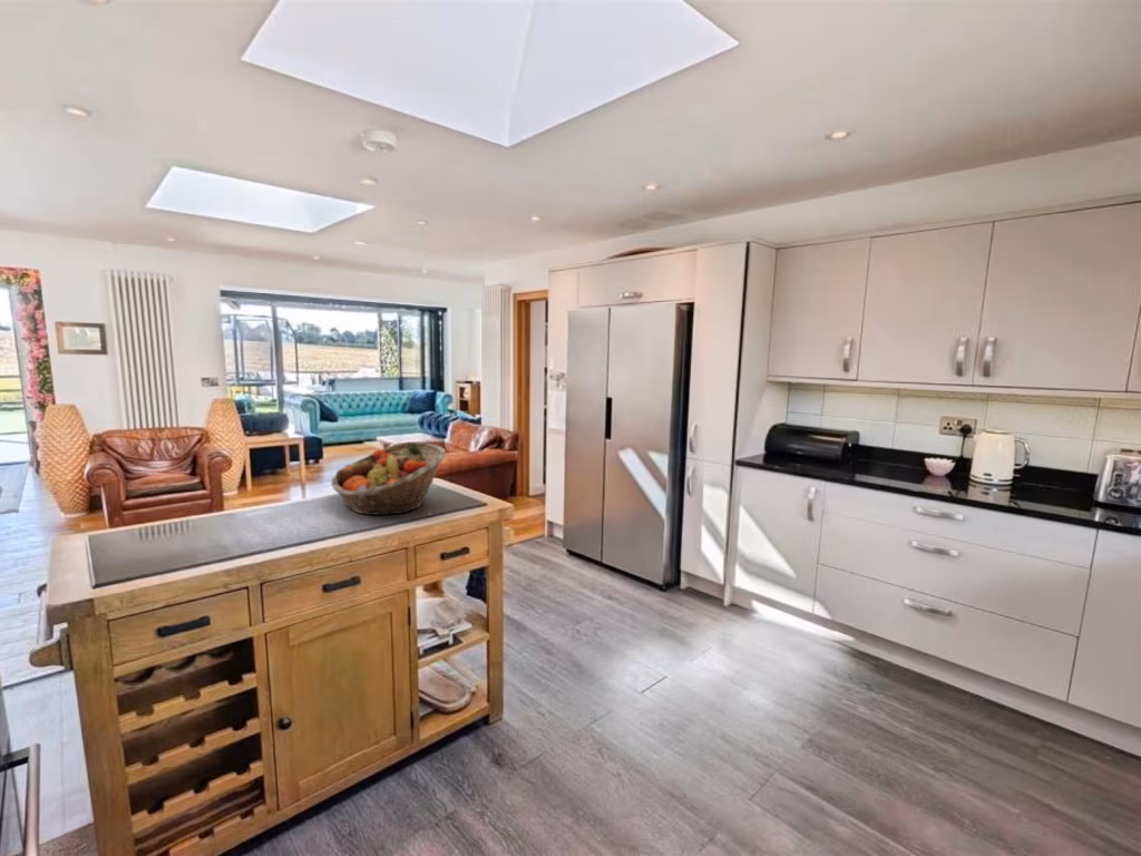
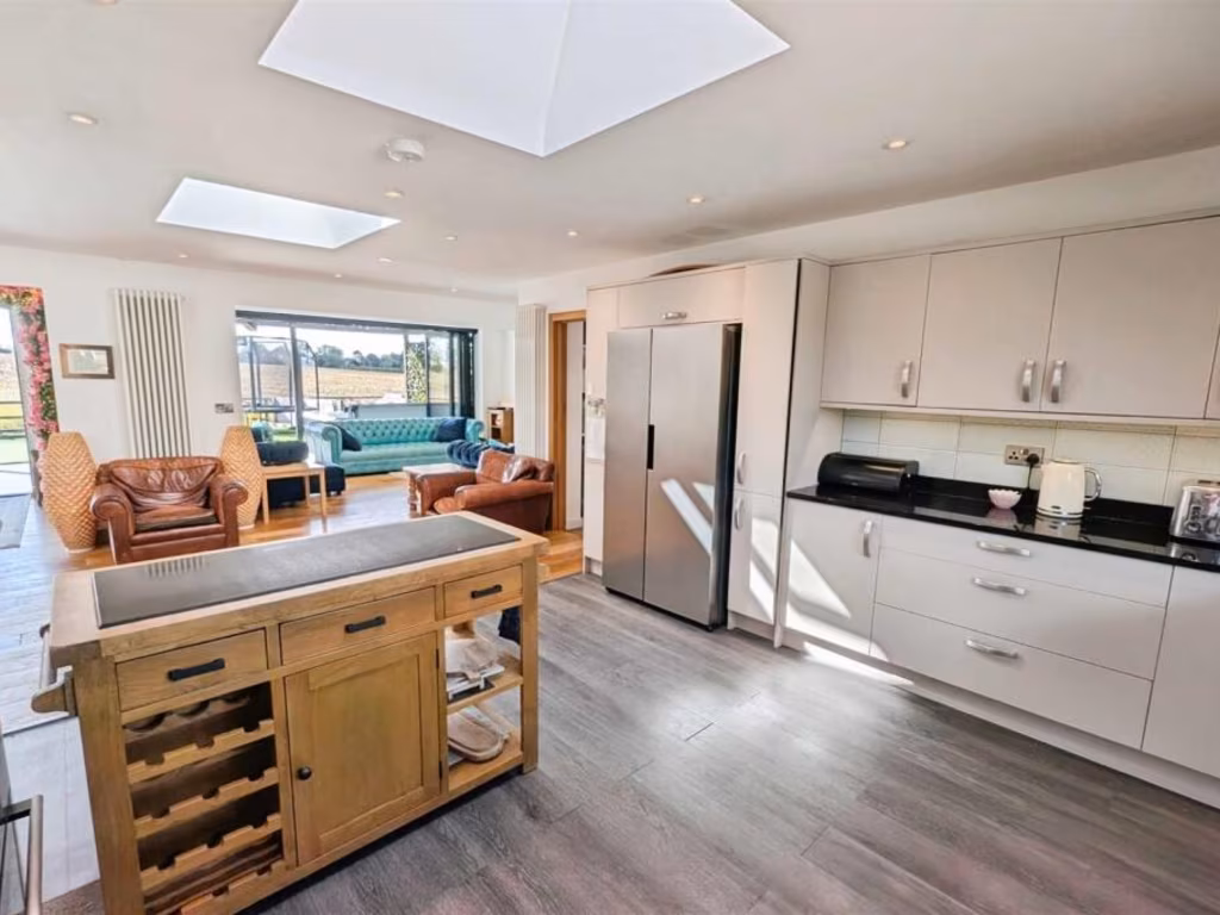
- fruit basket [330,440,447,516]
